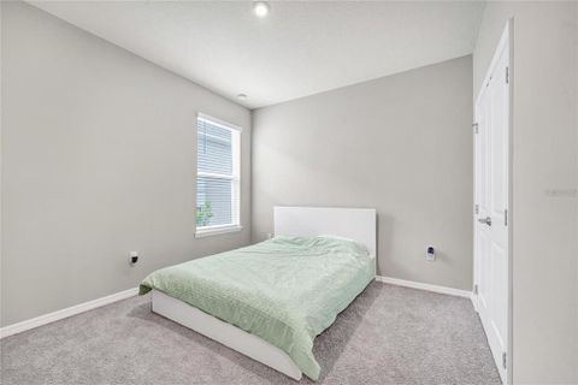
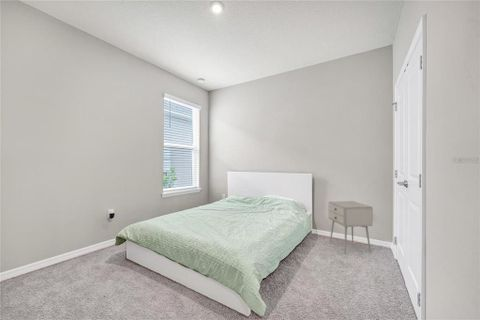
+ nightstand [328,200,374,255]
